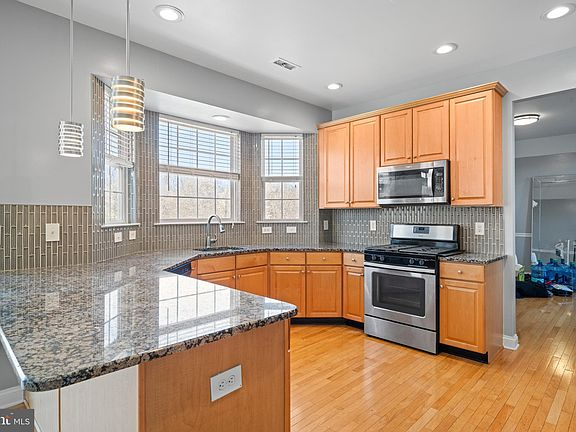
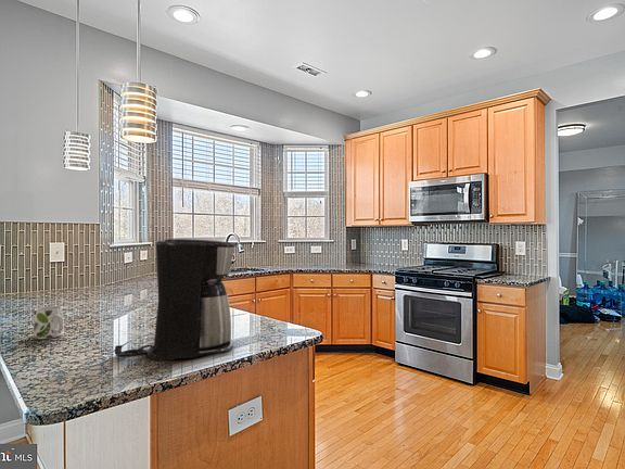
+ coffee maker [114,238,238,360]
+ mug [33,305,64,340]
